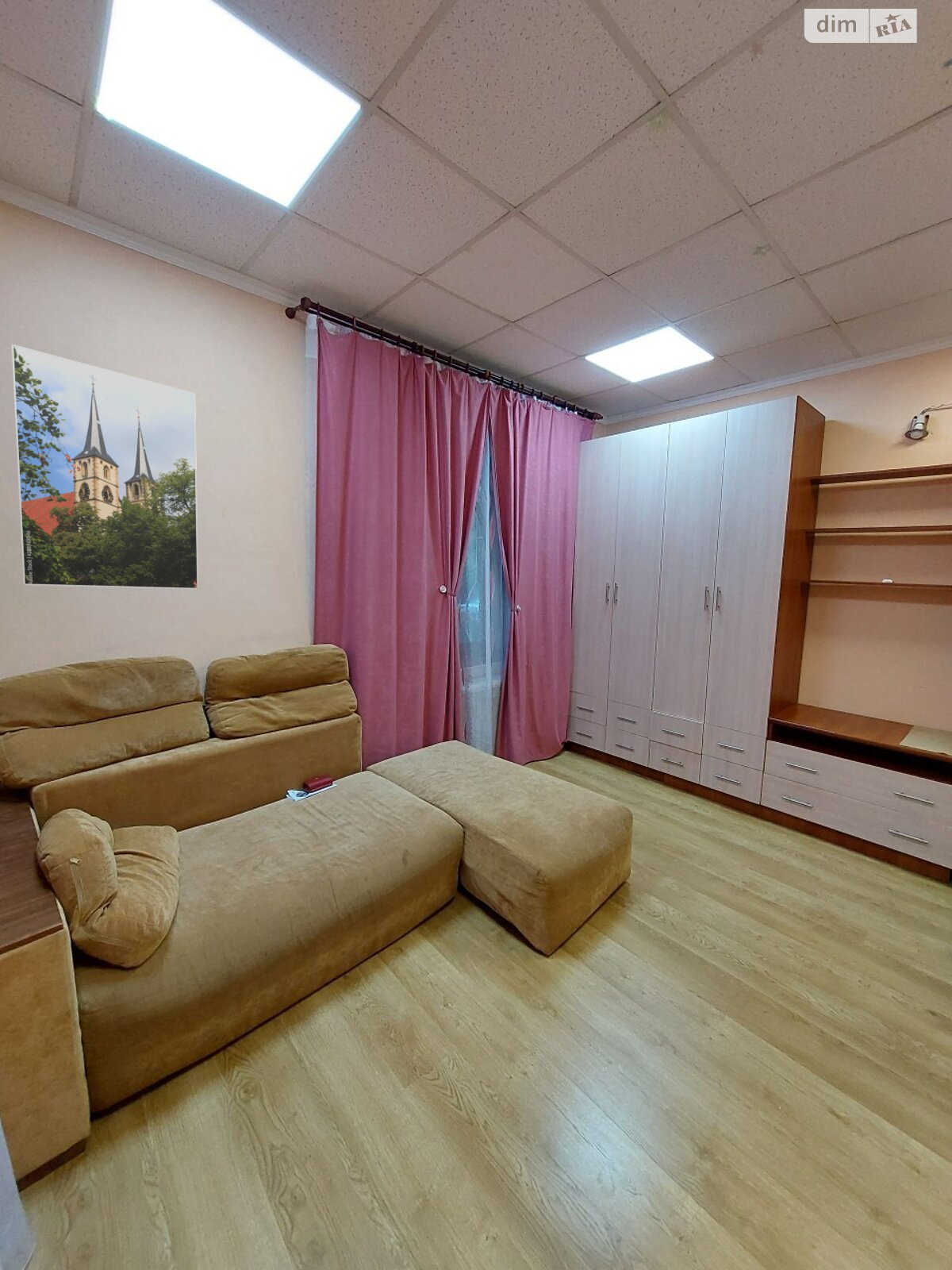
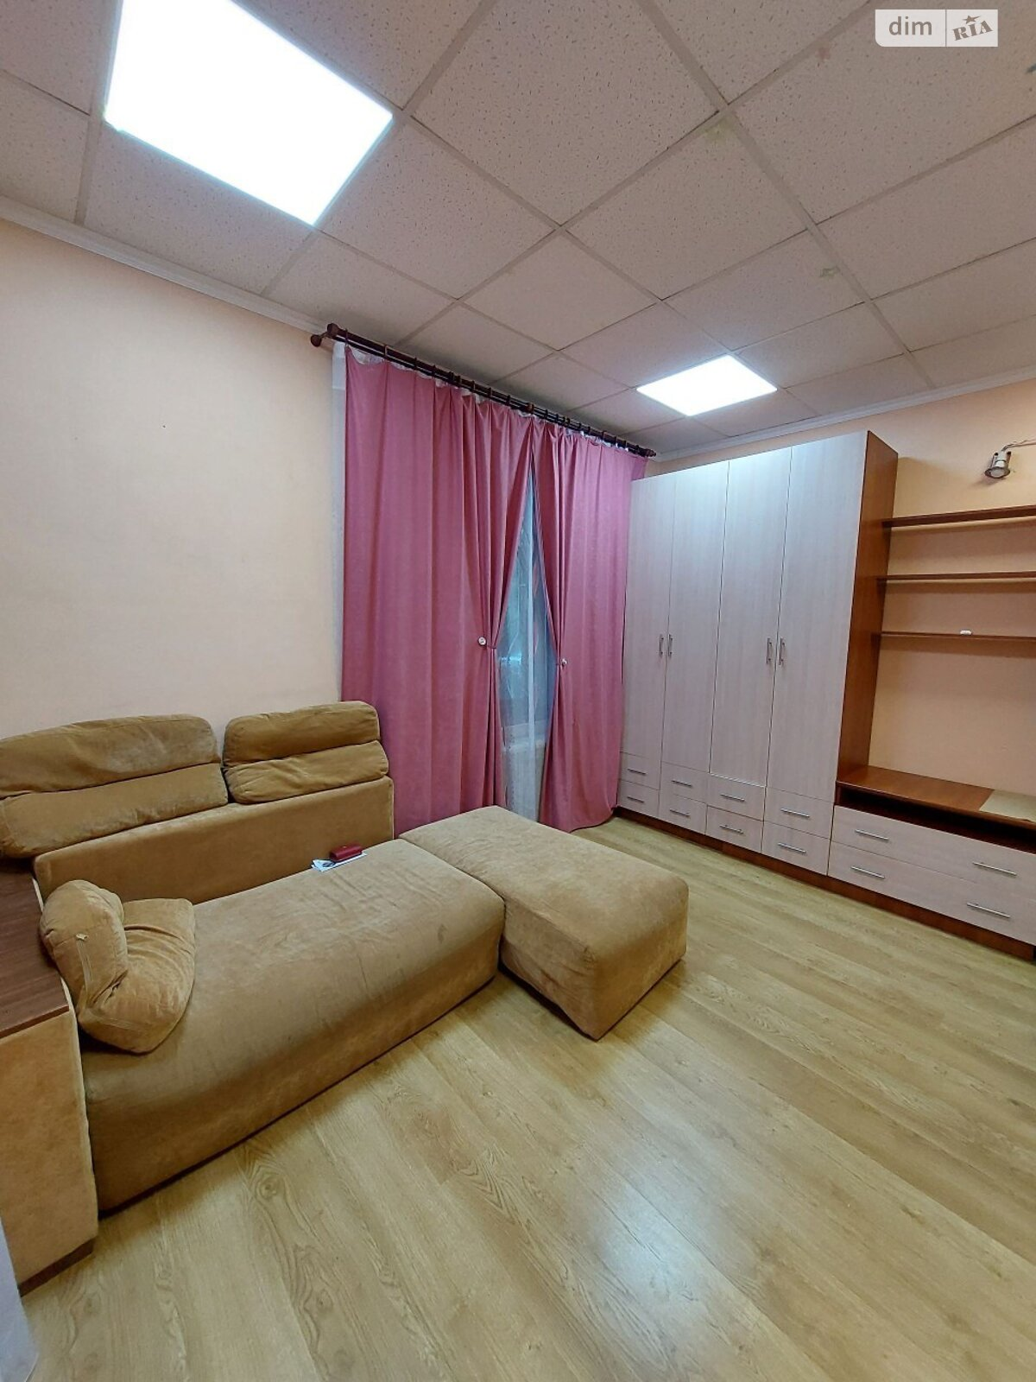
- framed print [11,344,199,590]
